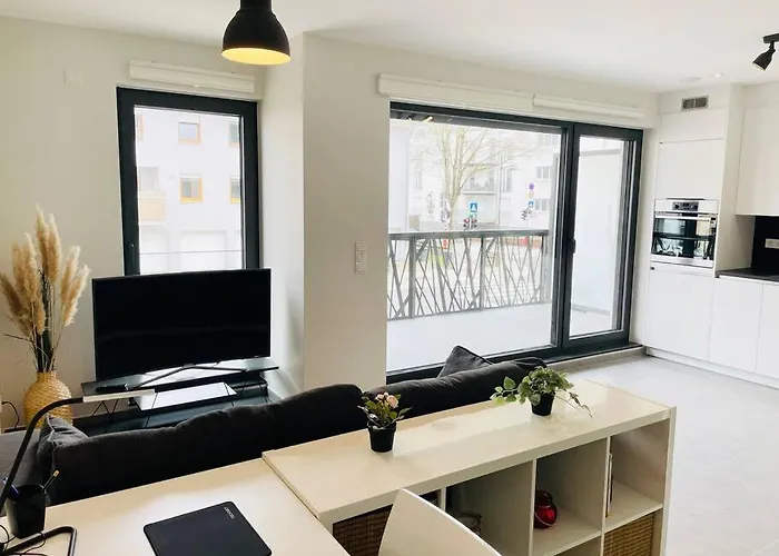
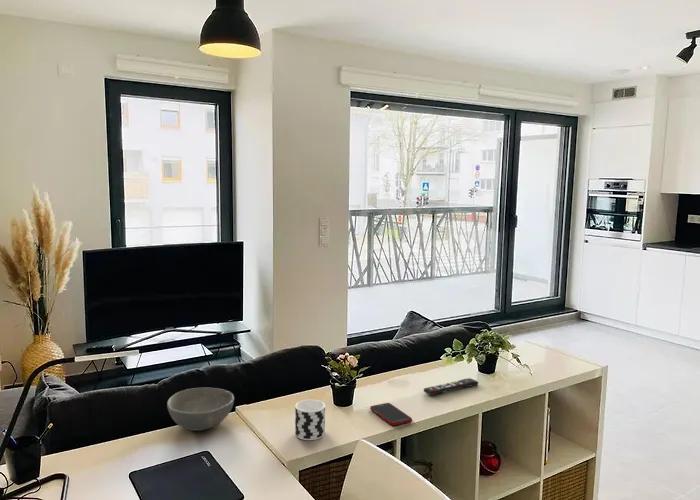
+ cell phone [369,402,413,426]
+ bowl [166,387,235,432]
+ cup [294,399,326,441]
+ remote control [423,377,479,396]
